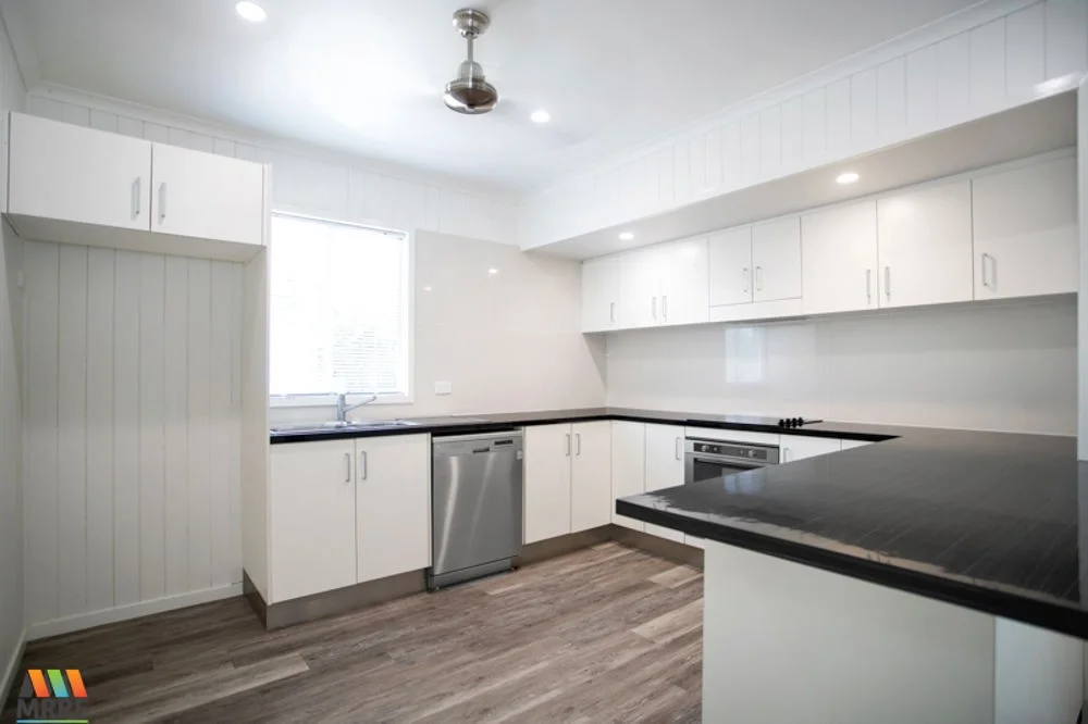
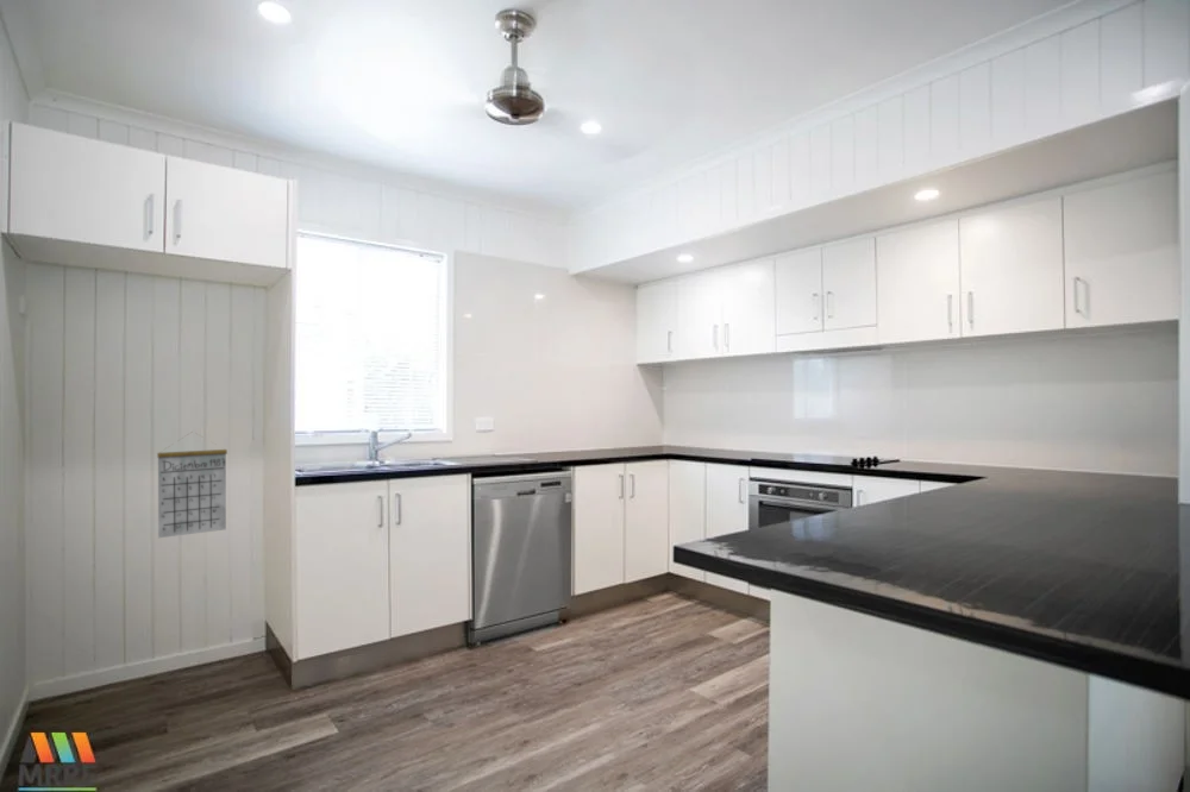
+ calendar [156,432,228,539]
